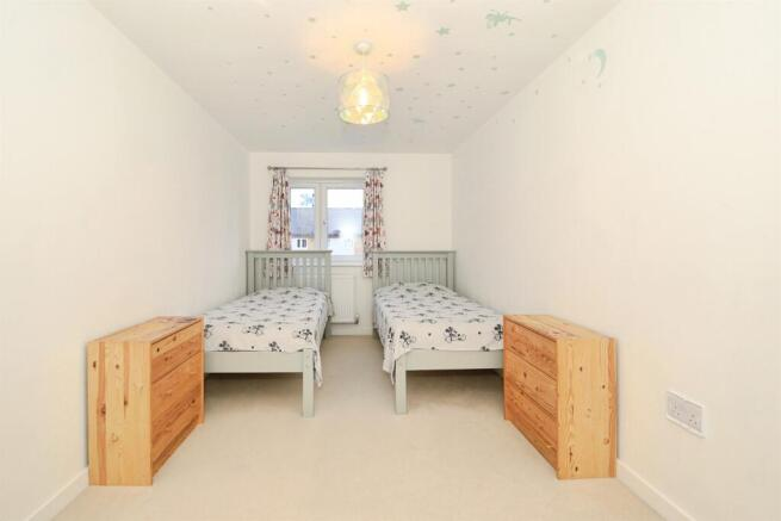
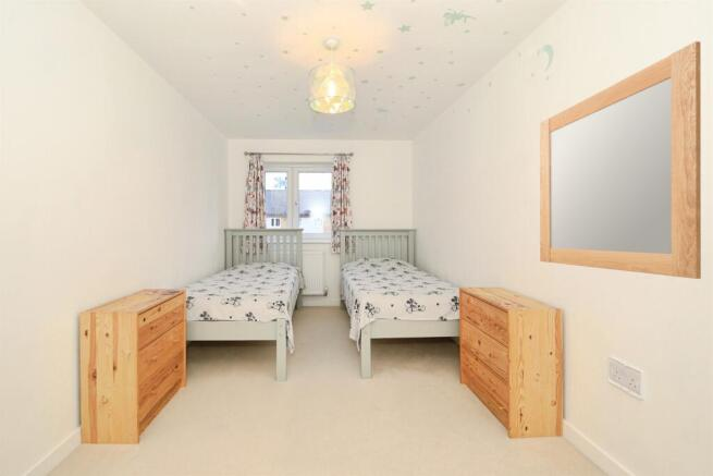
+ home mirror [539,40,702,280]
